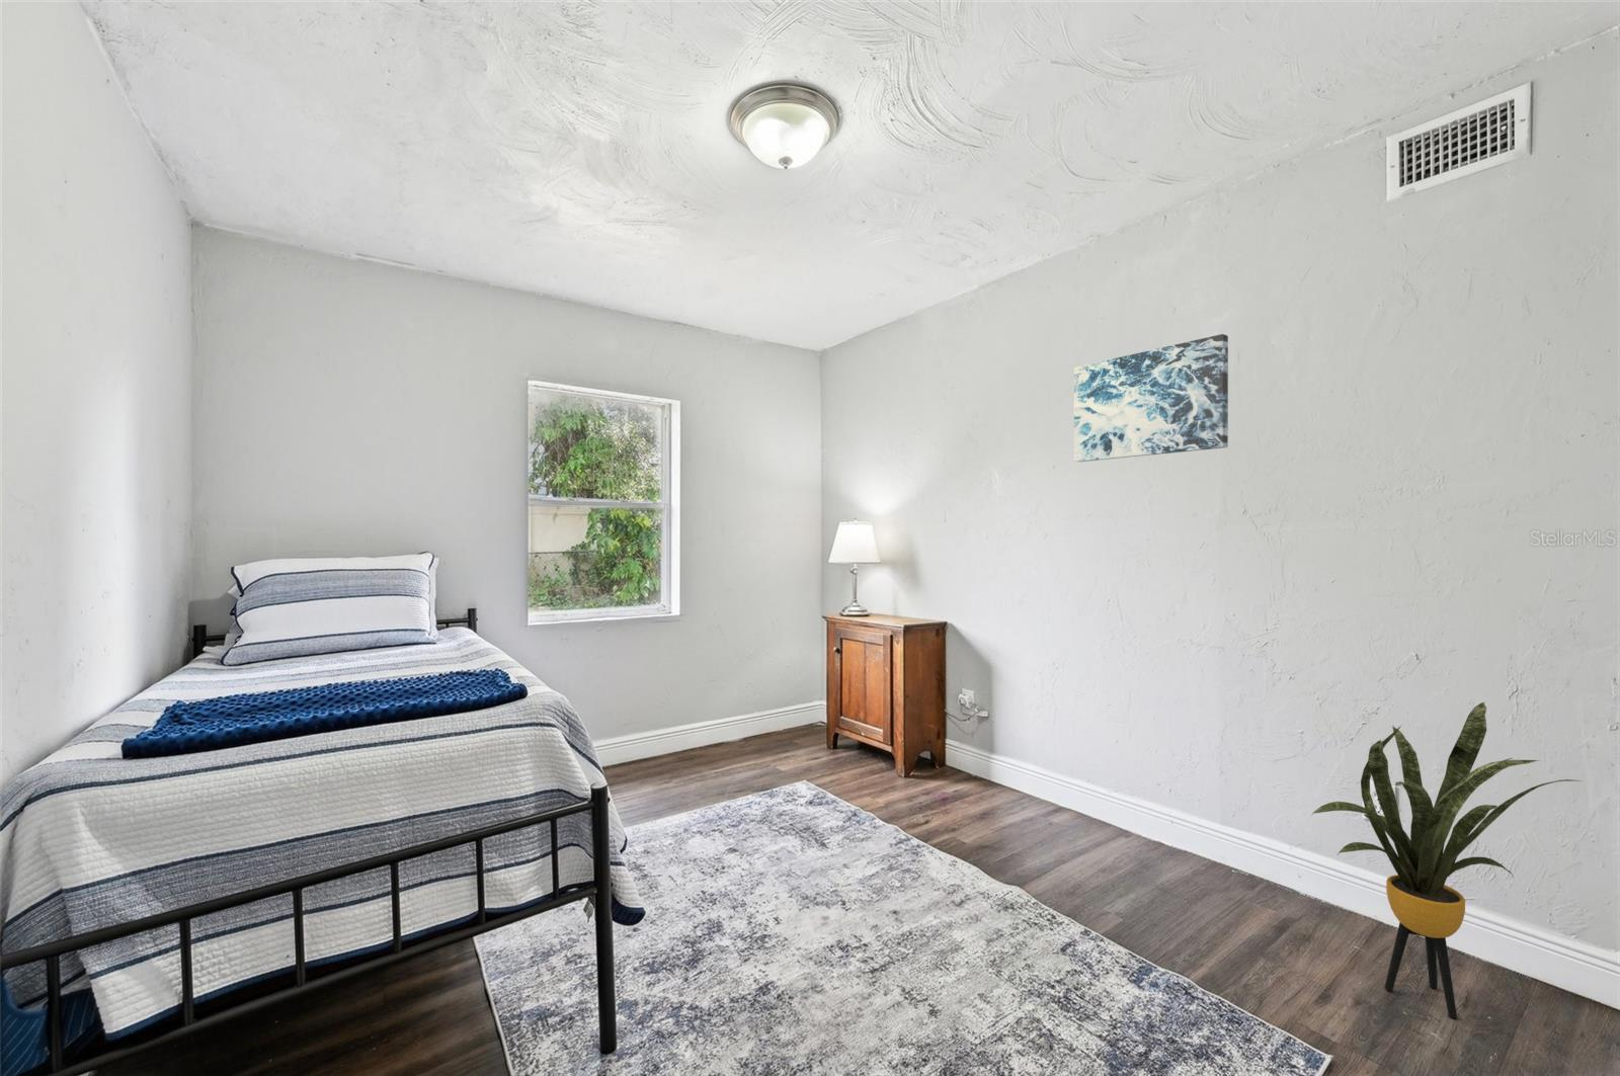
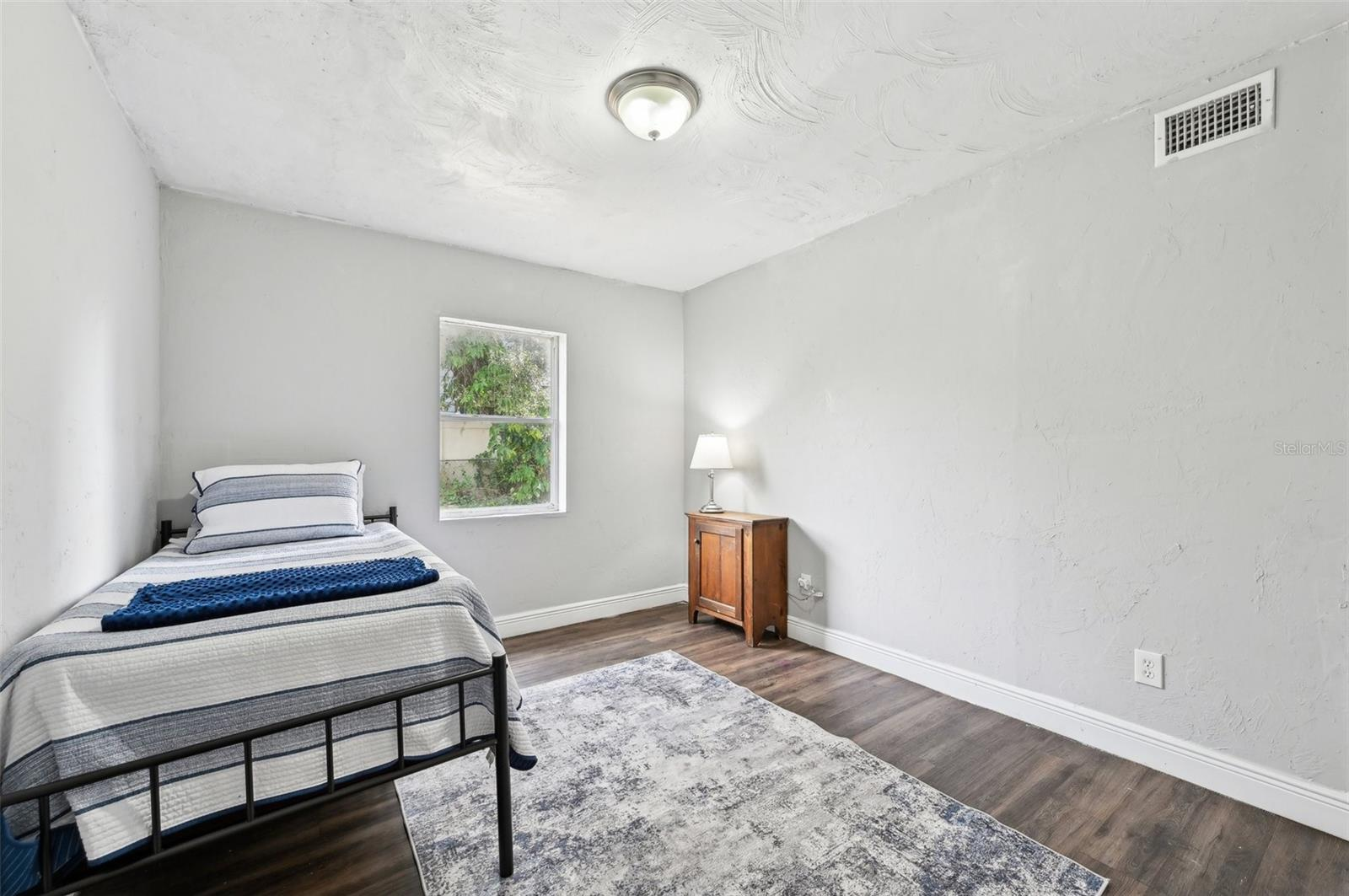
- wall art [1074,333,1230,462]
- house plant [1311,701,1582,1020]
